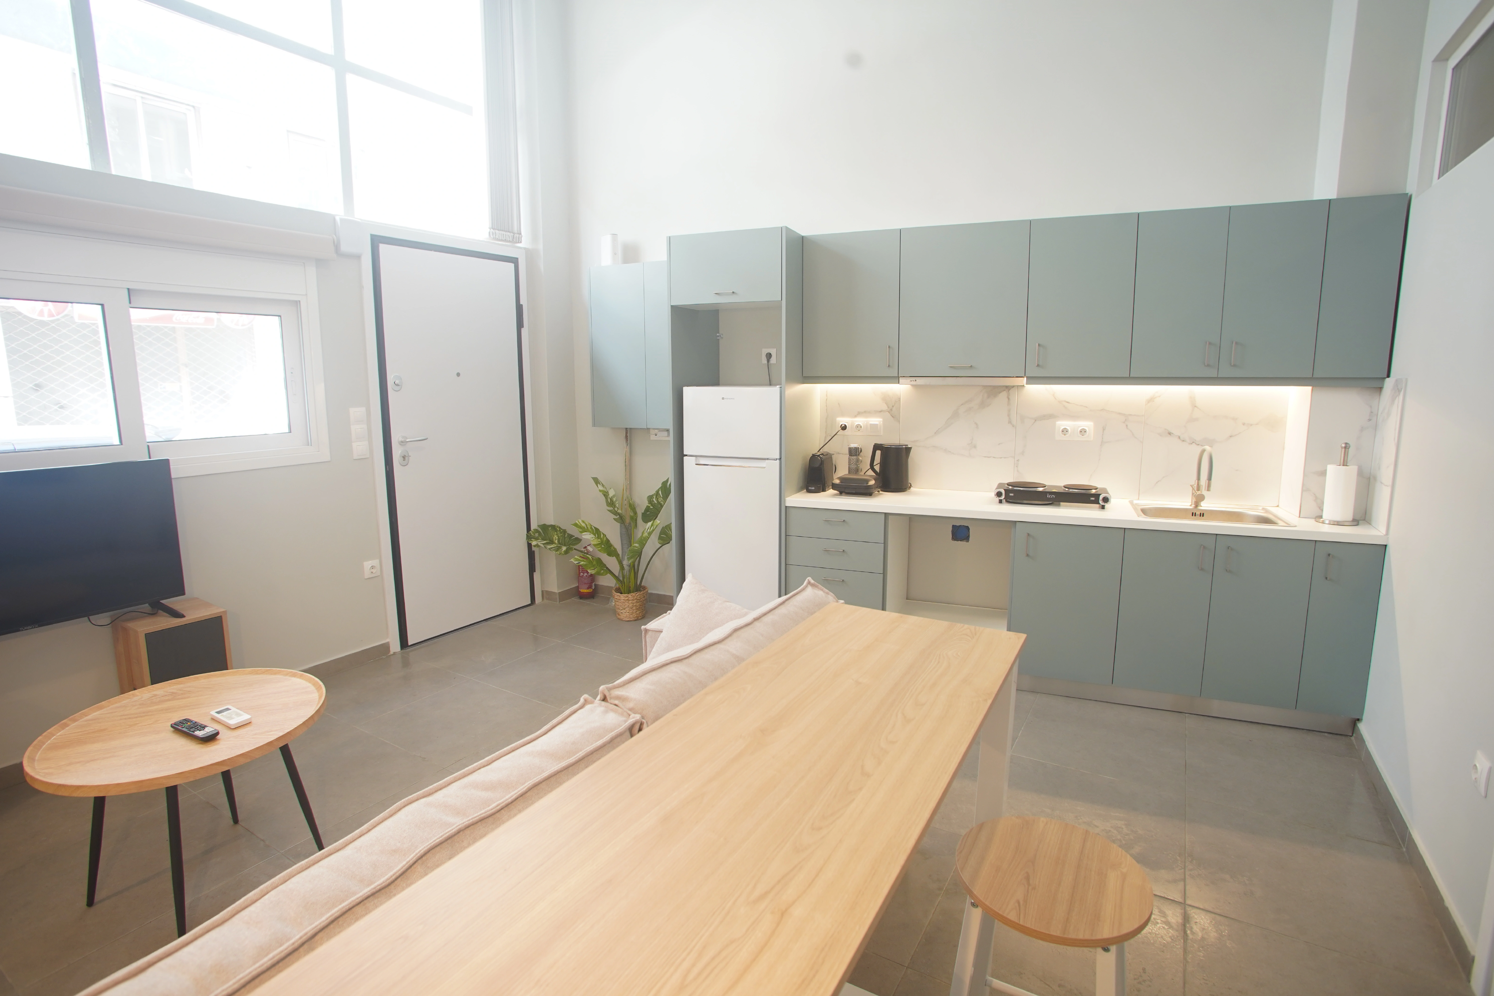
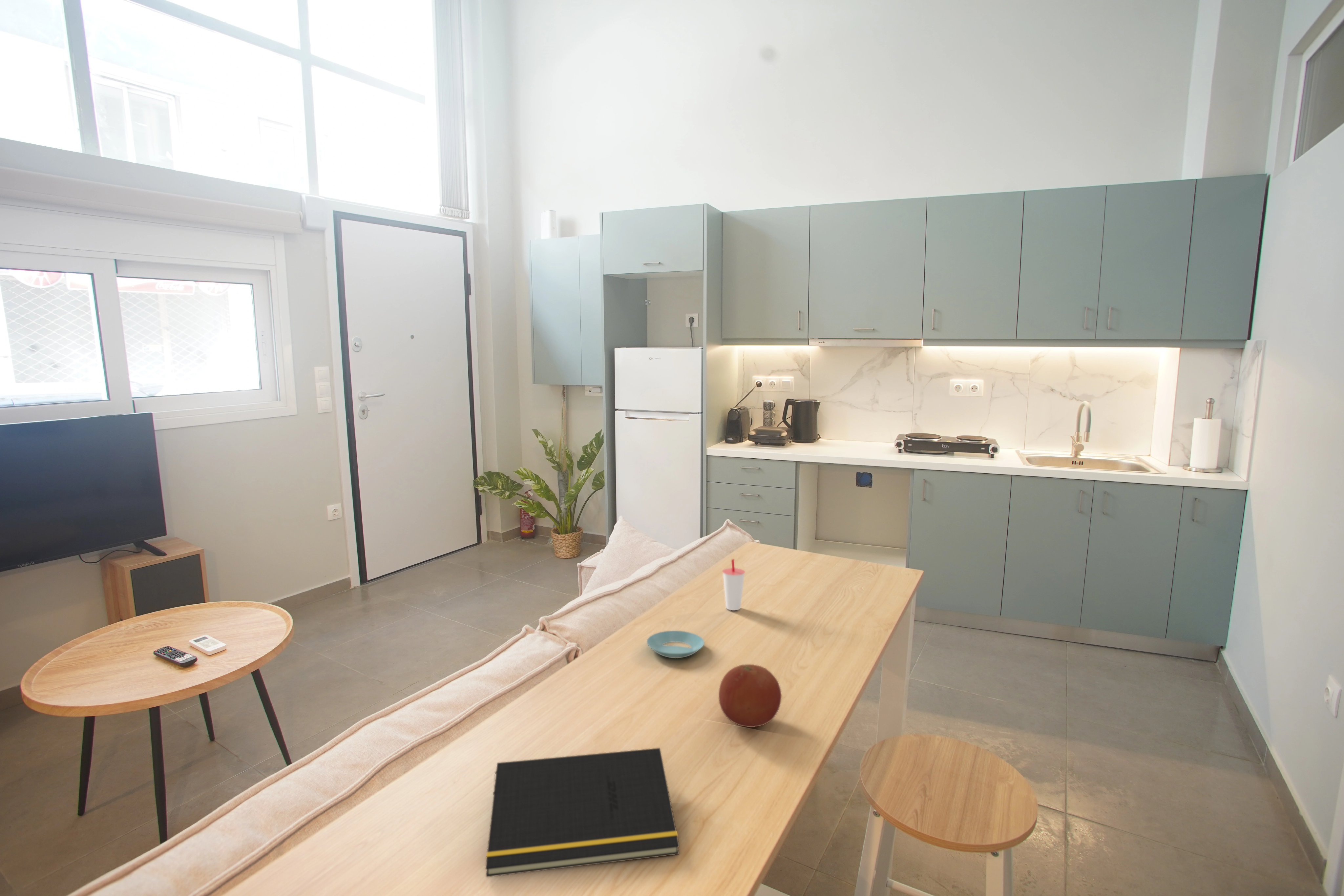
+ saucer [646,630,704,659]
+ fruit [718,664,782,728]
+ cup [722,558,745,611]
+ notepad [485,748,680,877]
